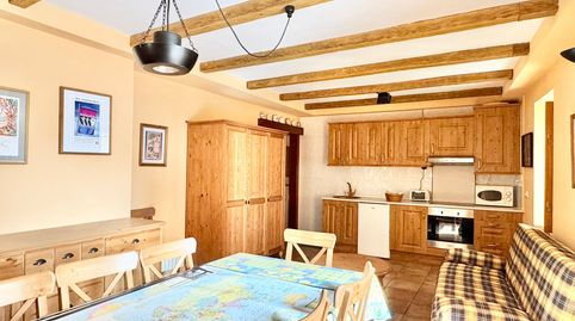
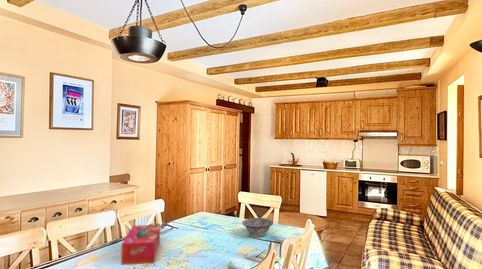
+ tissue box [120,224,161,266]
+ bowl [241,217,274,237]
